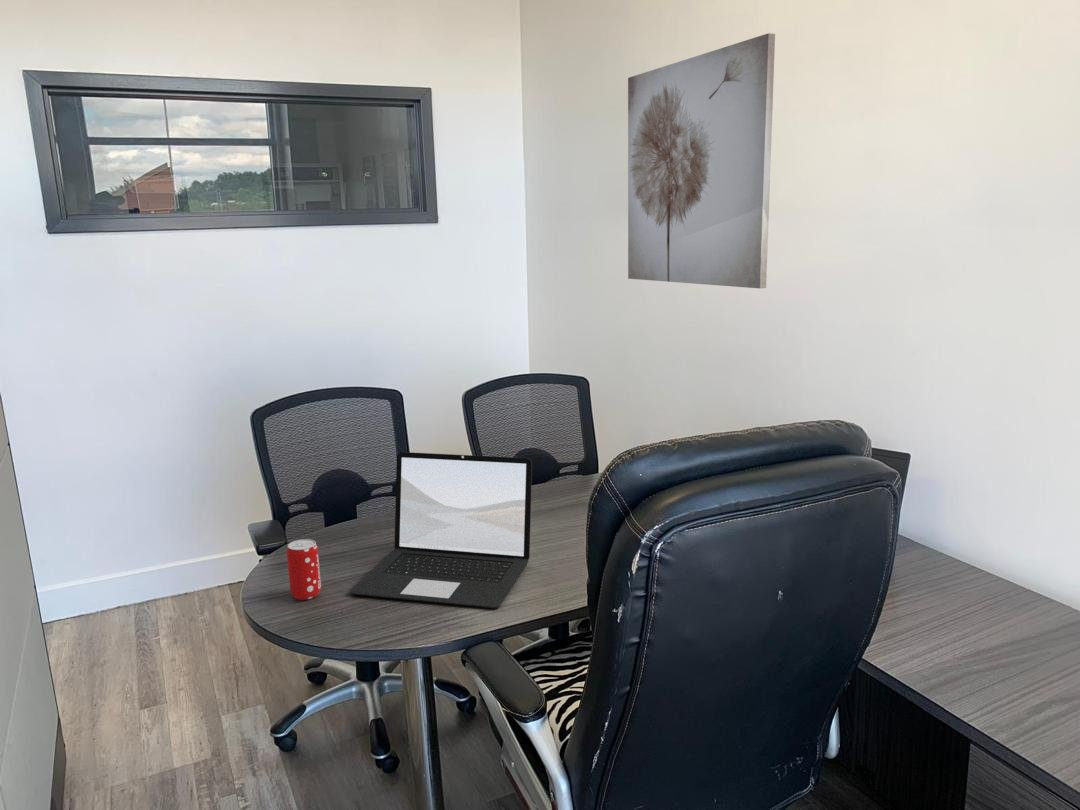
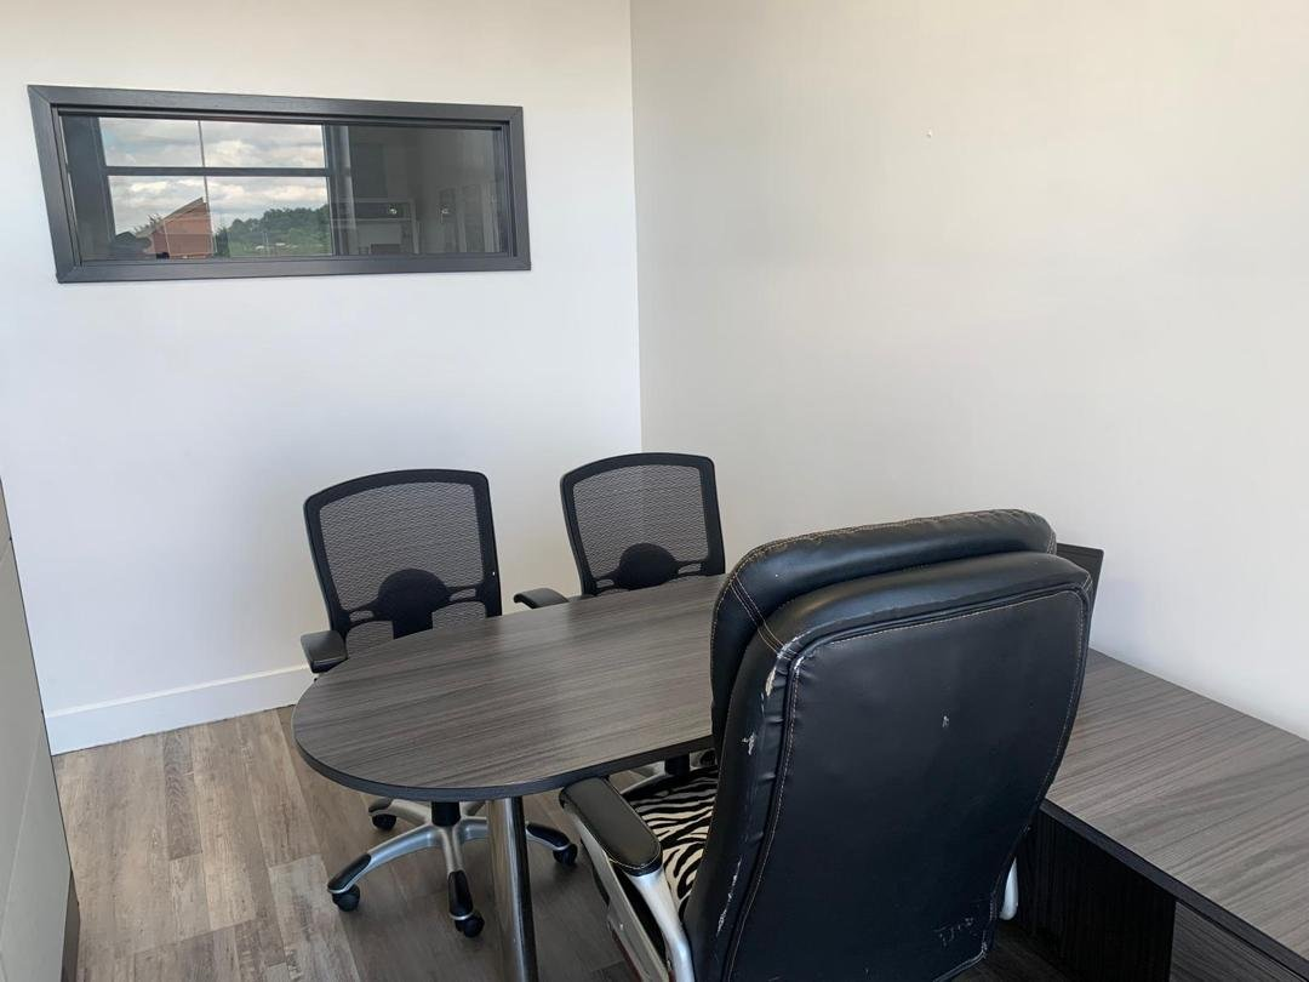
- wall art [627,32,776,289]
- beverage can [286,538,322,601]
- laptop [349,451,533,609]
